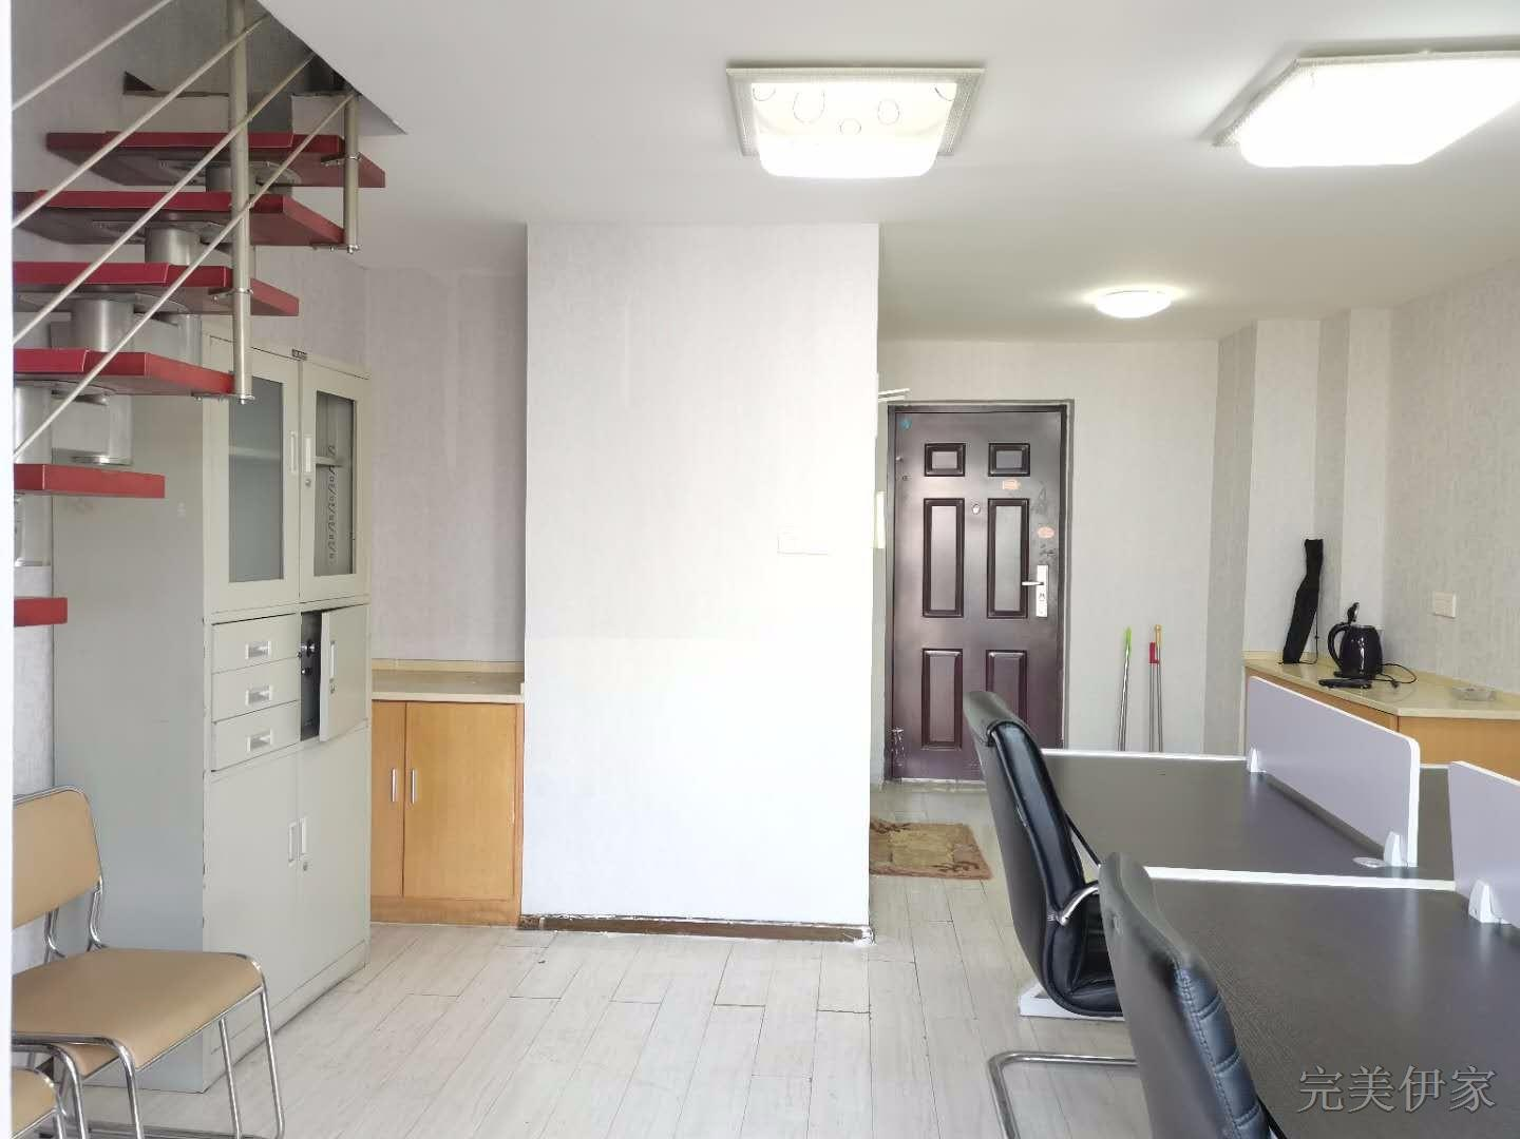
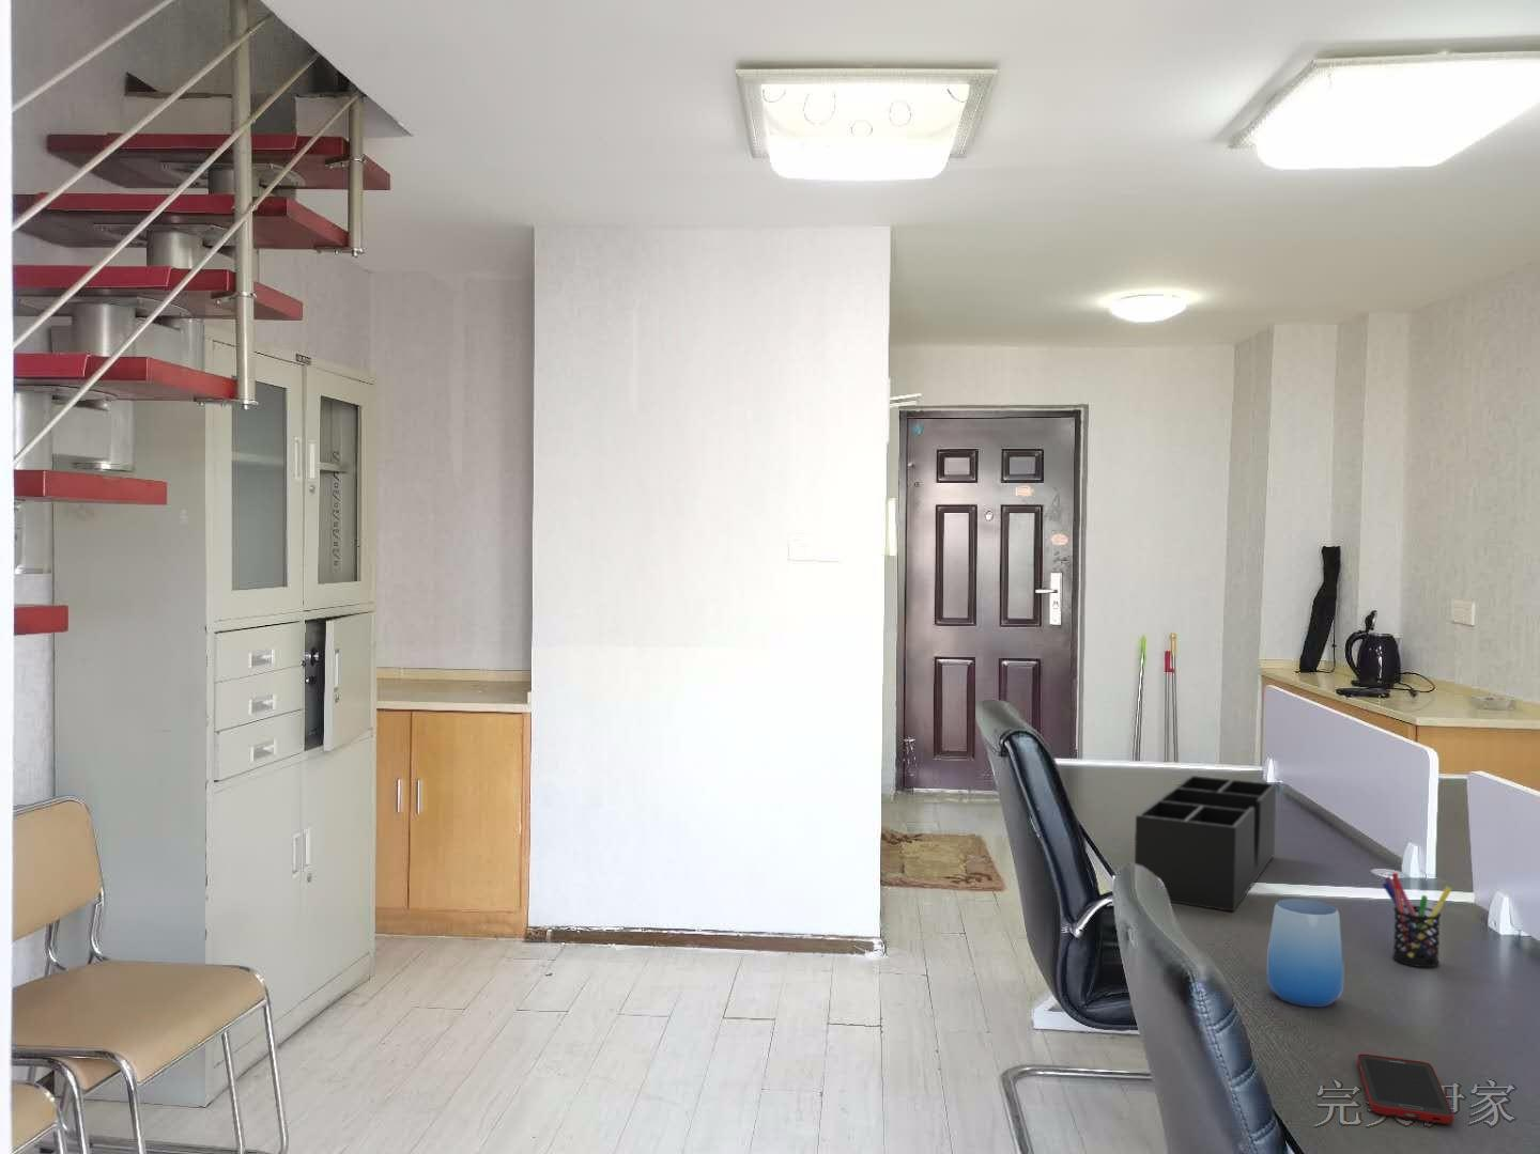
+ pen holder [1381,872,1454,969]
+ cup [1266,897,1345,1007]
+ desk organizer [1134,775,1277,913]
+ cell phone [1356,1052,1454,1125]
